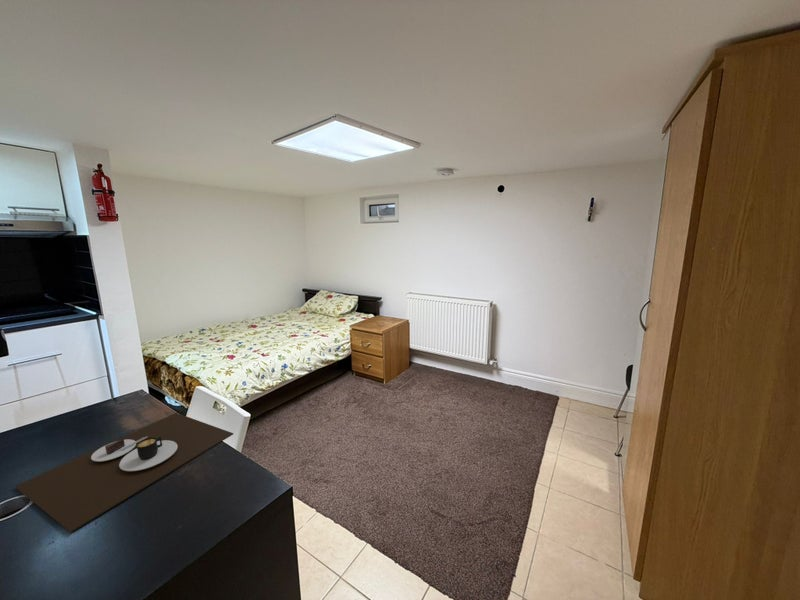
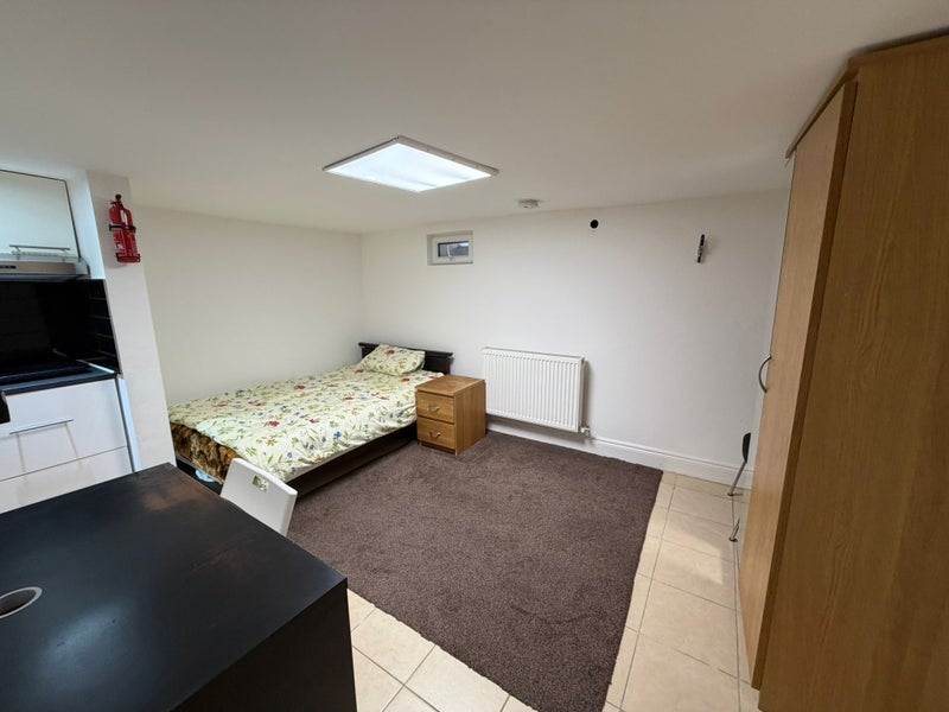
- place mat [14,412,234,533]
